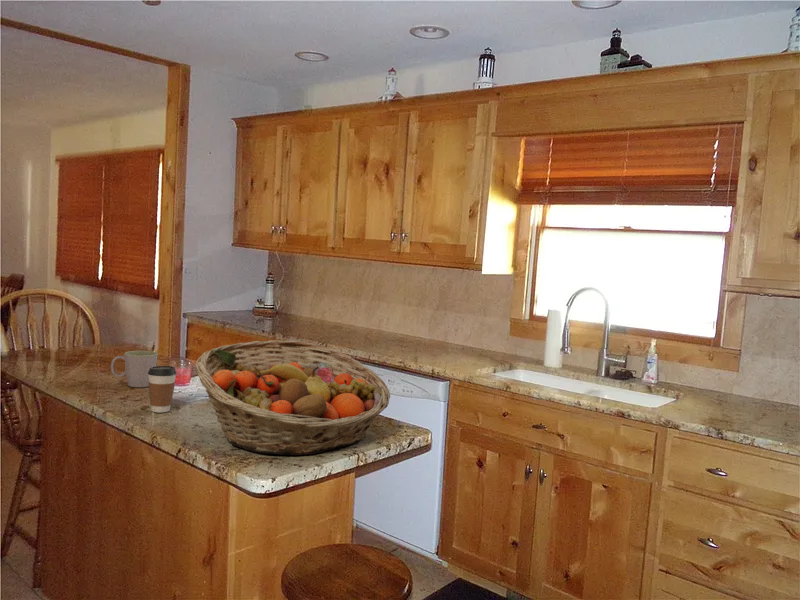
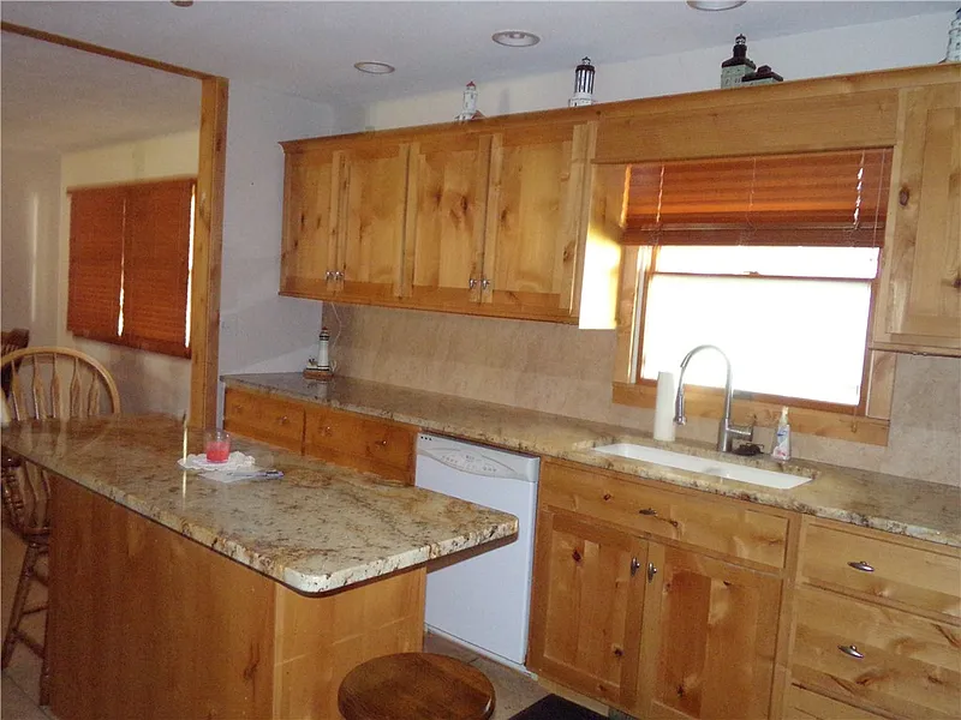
- coffee cup [148,365,177,414]
- fruit basket [195,339,391,456]
- mug [110,350,159,388]
